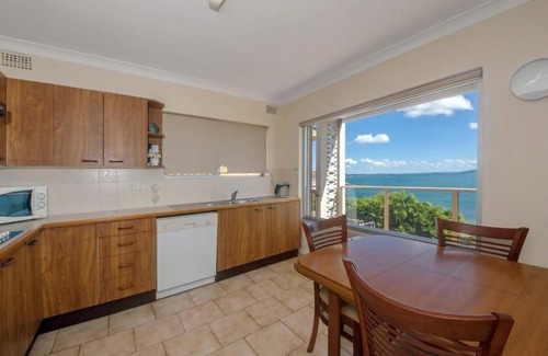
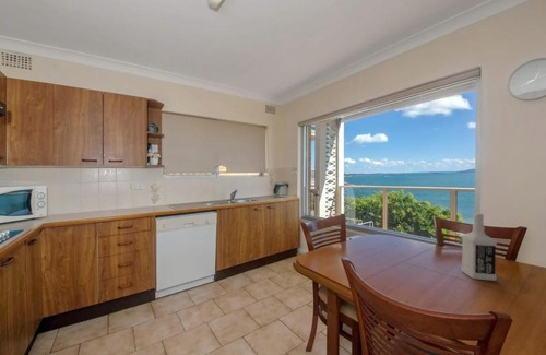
+ vodka [460,212,498,282]
